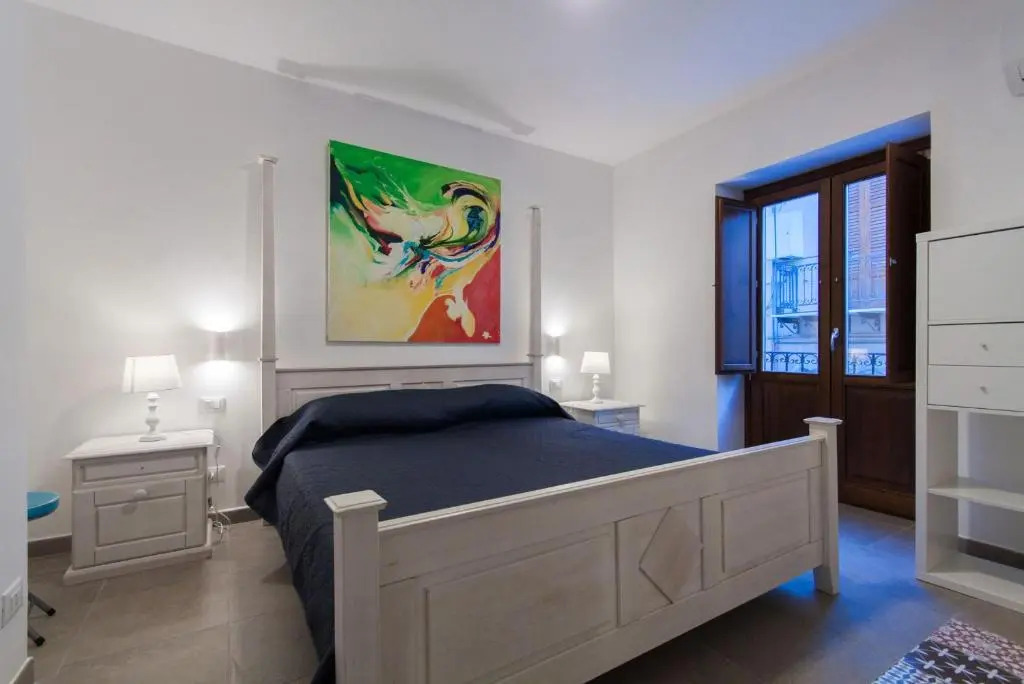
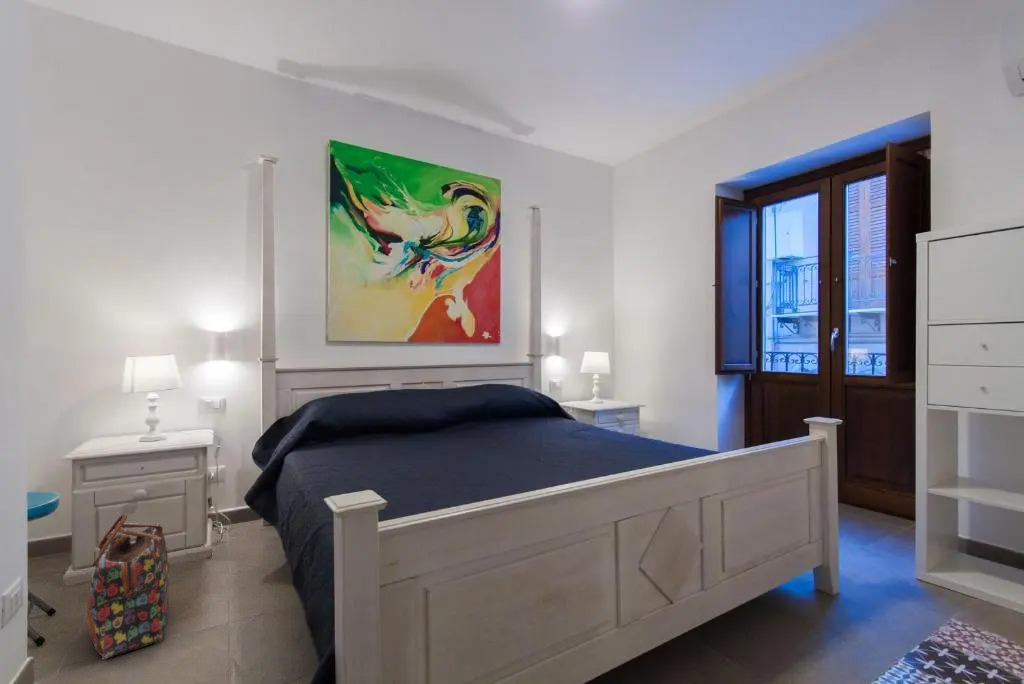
+ backpack [85,512,171,661]
